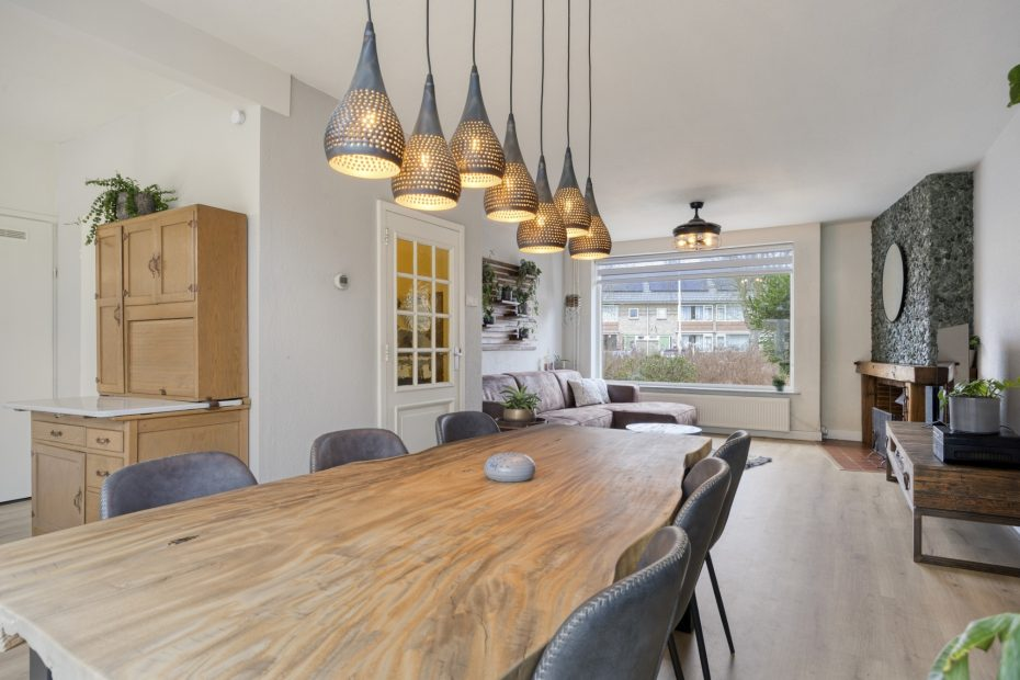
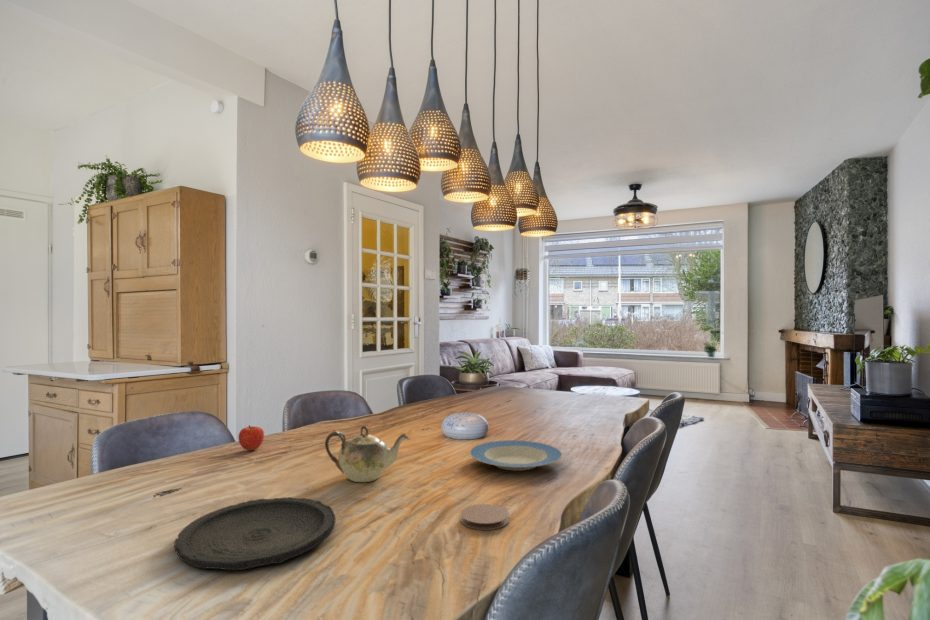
+ plate [173,496,337,571]
+ coaster [460,503,510,531]
+ fruit [237,424,265,452]
+ teapot [324,425,411,483]
+ plate [469,439,563,471]
